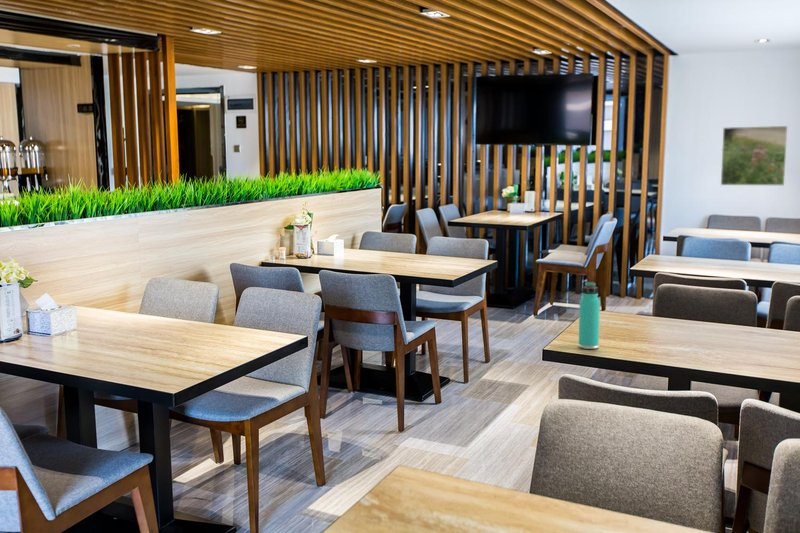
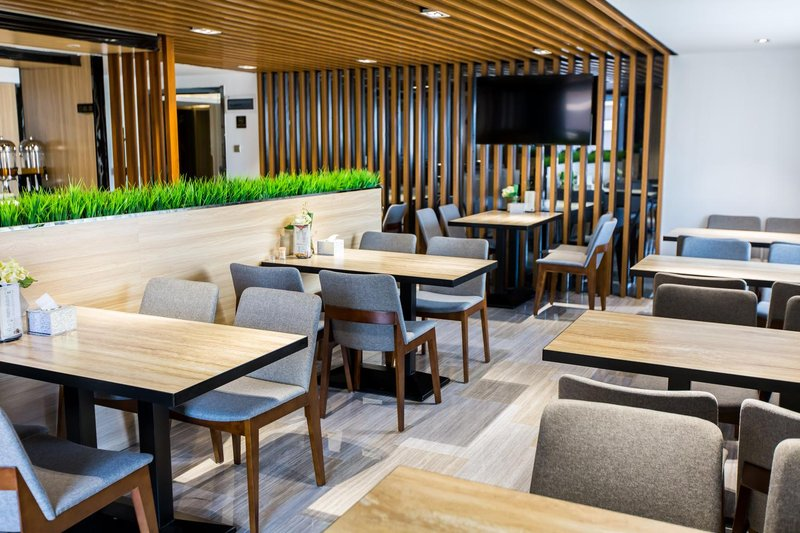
- thermos bottle [578,281,601,350]
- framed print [720,125,788,186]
